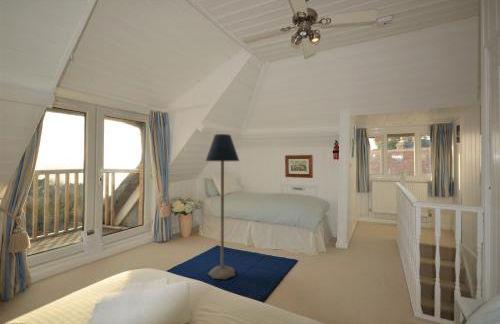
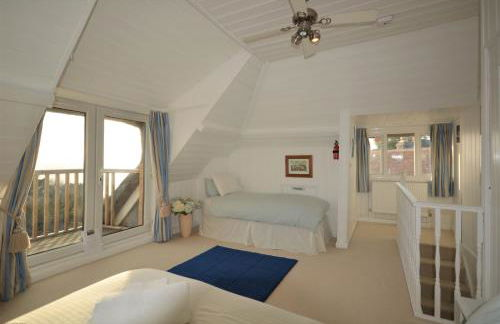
- floor lamp [205,133,240,280]
